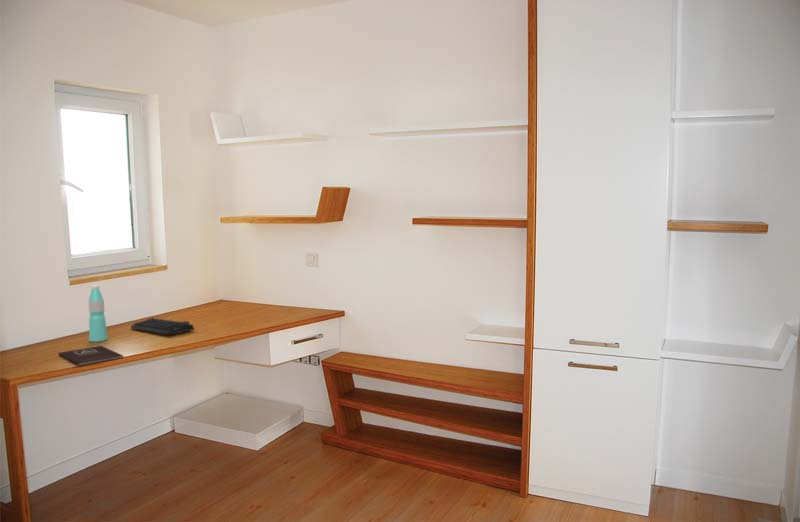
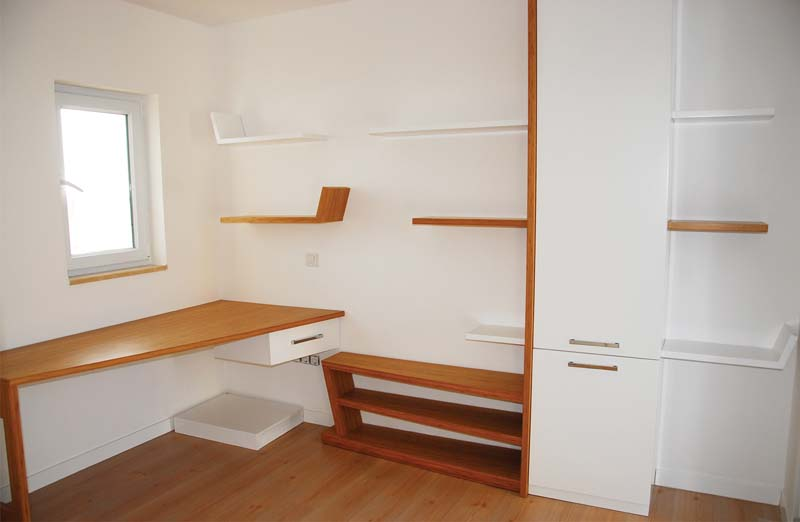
- keyboard [130,317,195,336]
- book [58,345,124,367]
- water bottle [88,284,108,343]
